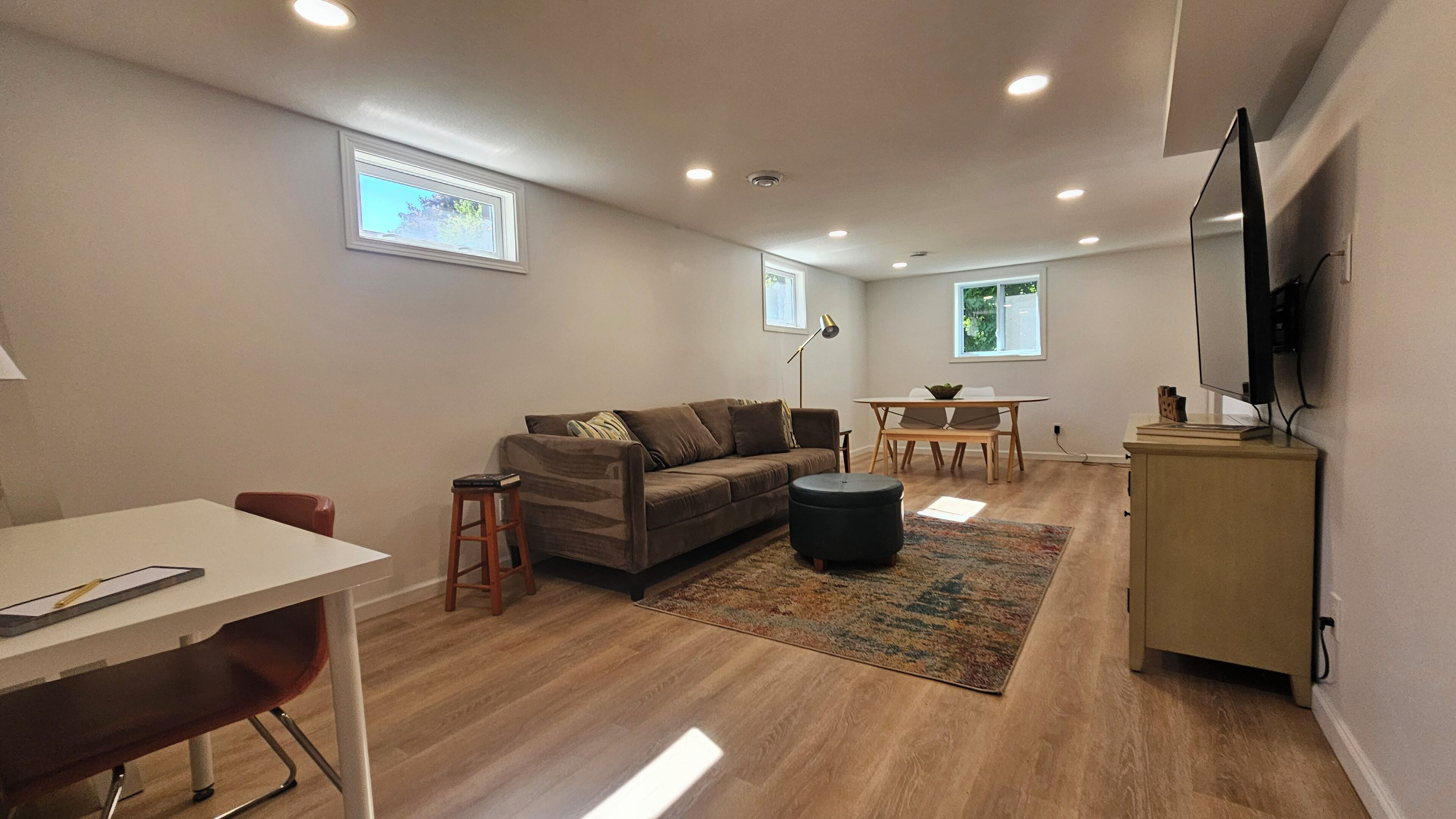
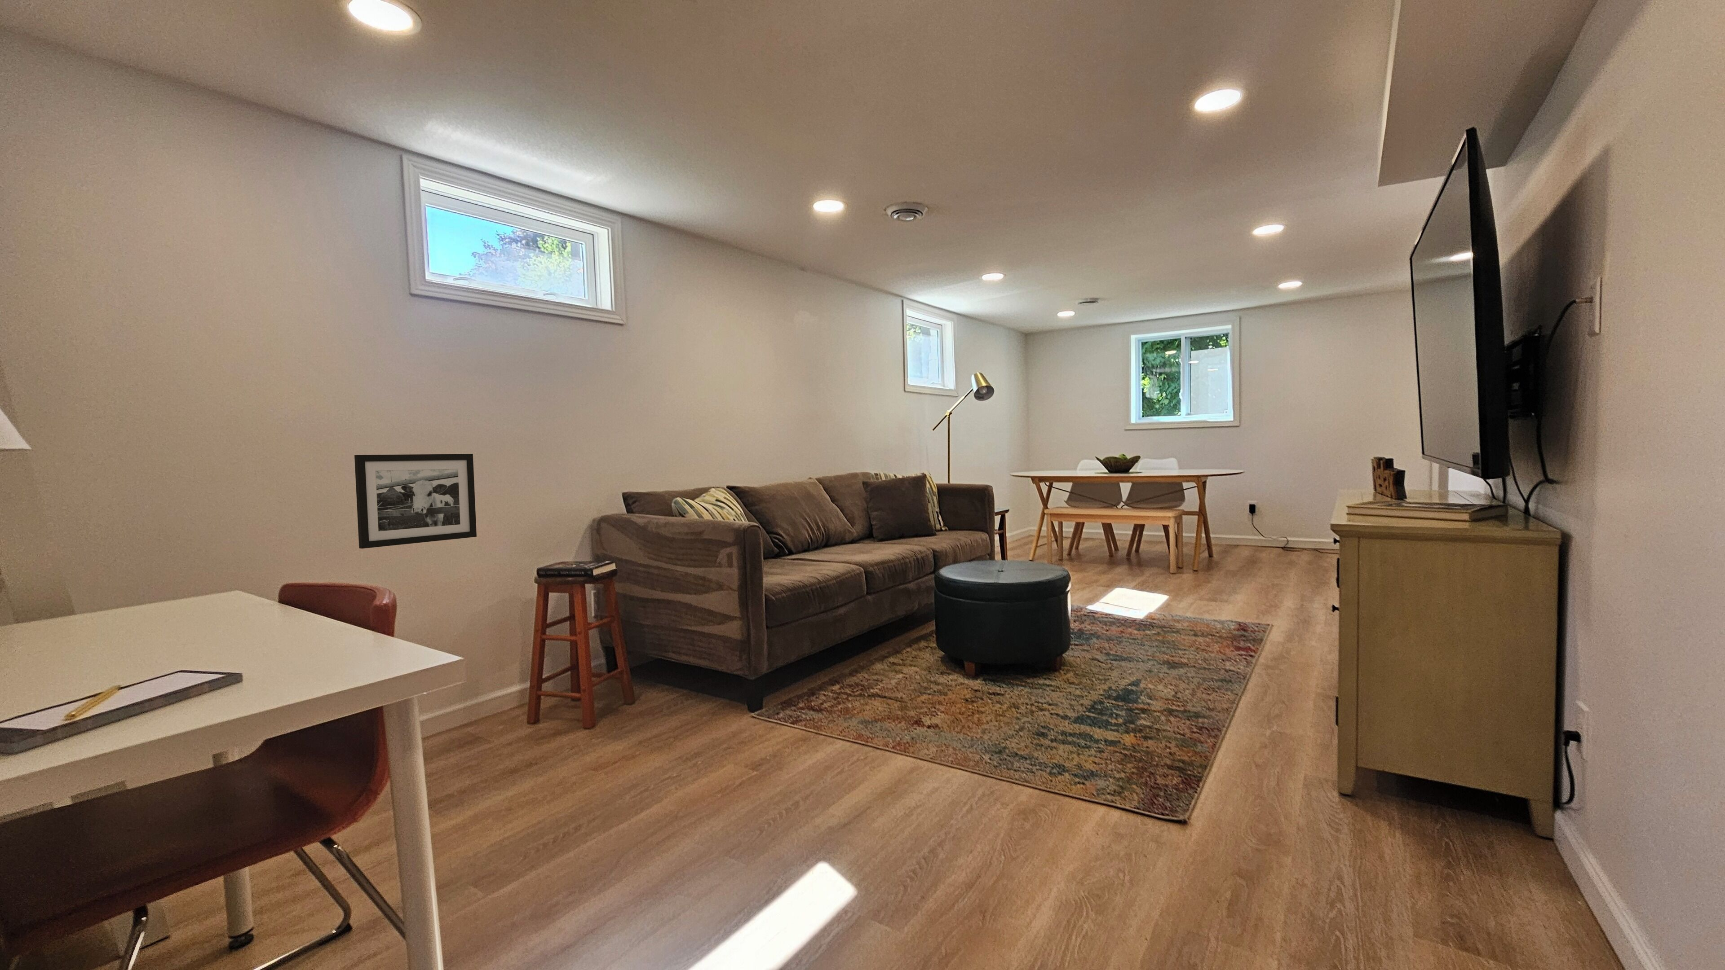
+ picture frame [354,454,477,550]
